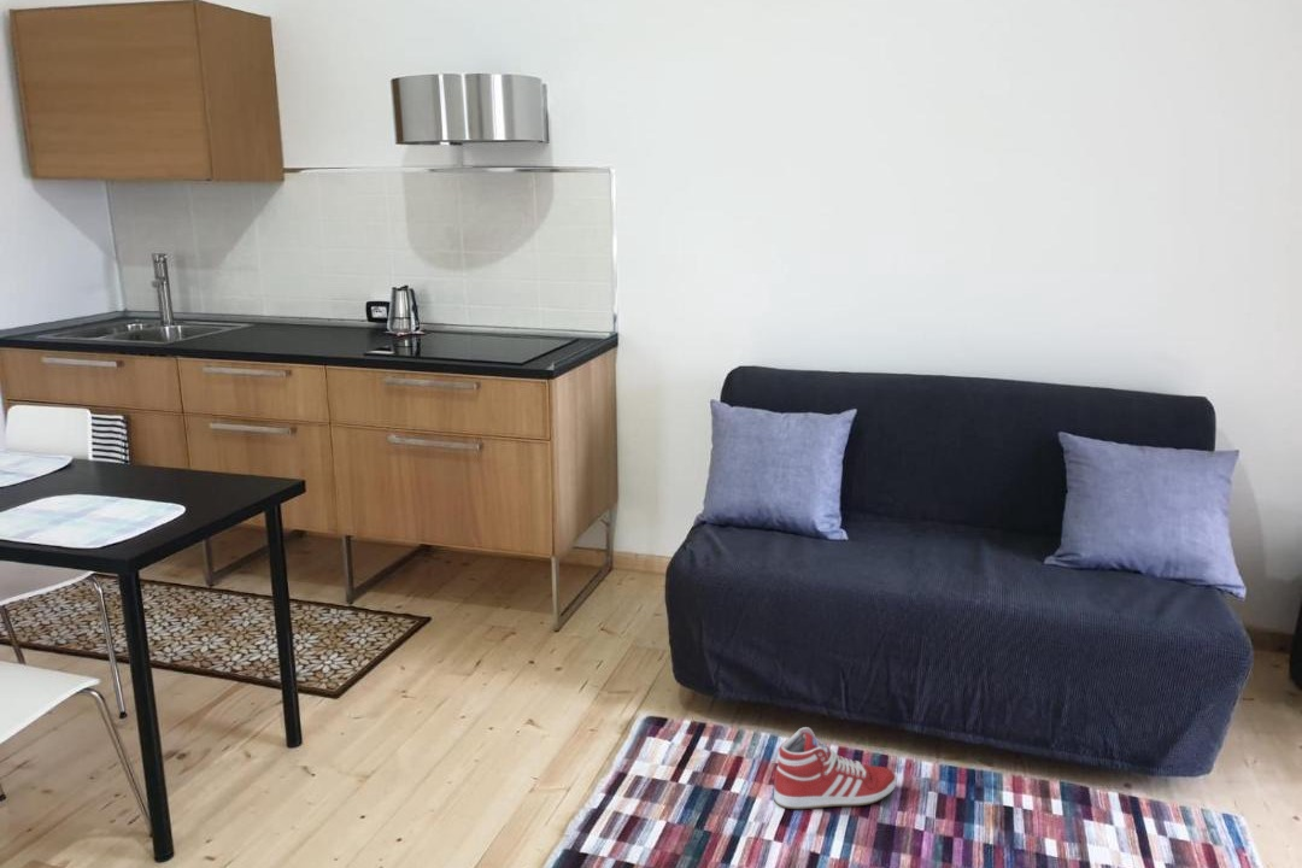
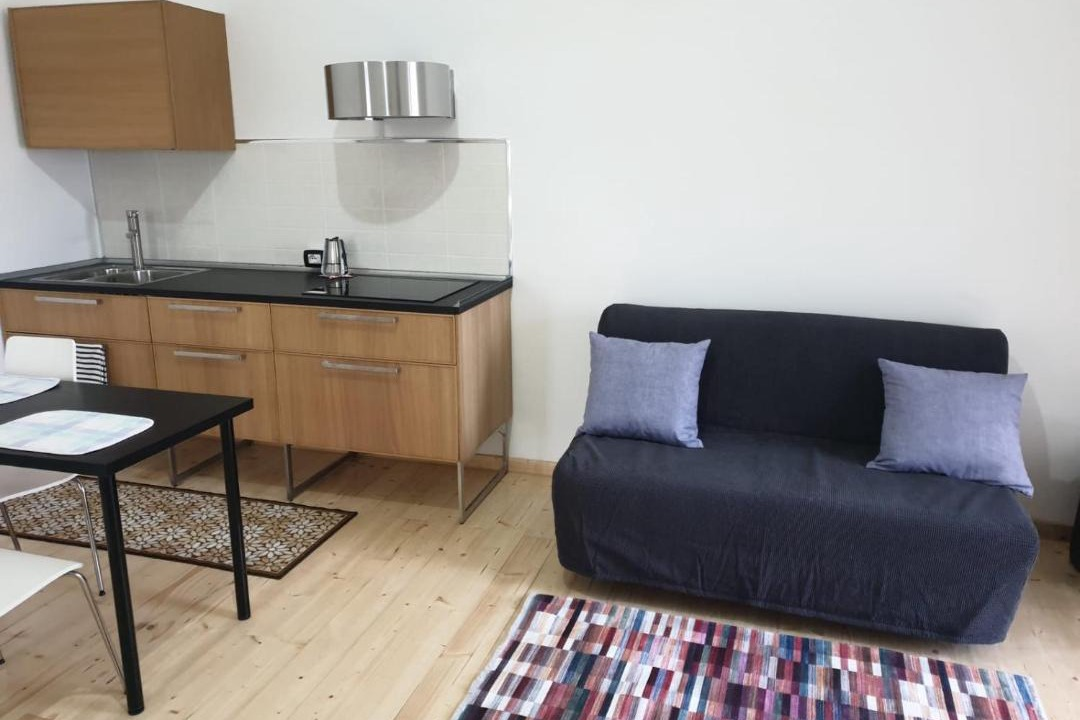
- sneaker [773,726,897,810]
